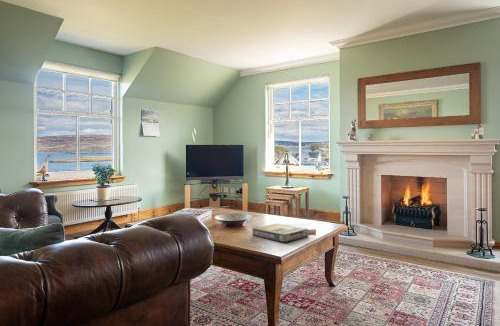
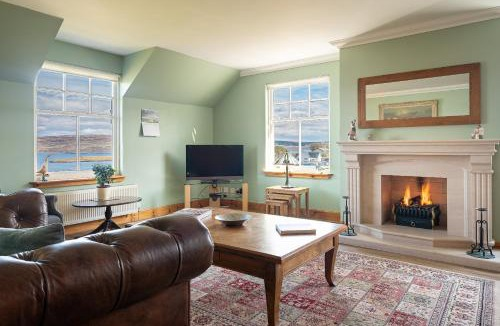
- video game box [252,223,309,244]
